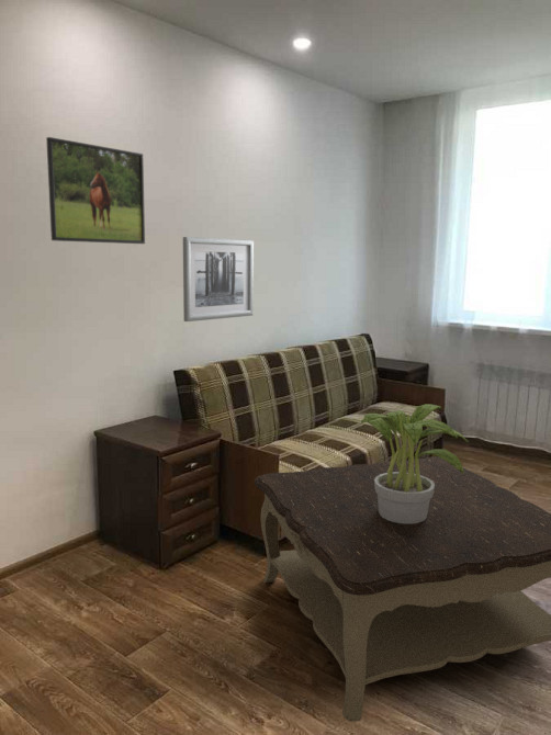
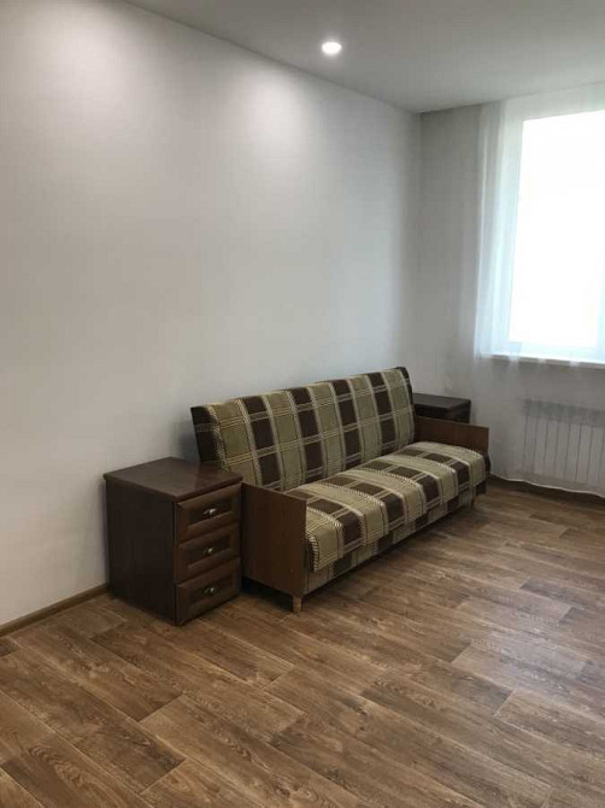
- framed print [45,136,146,245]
- coffee table [254,455,551,723]
- wall art [182,236,255,323]
- potted plant [360,403,470,524]
